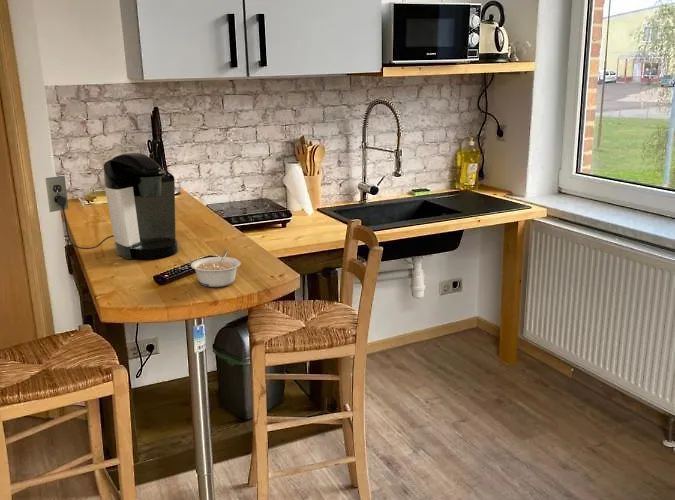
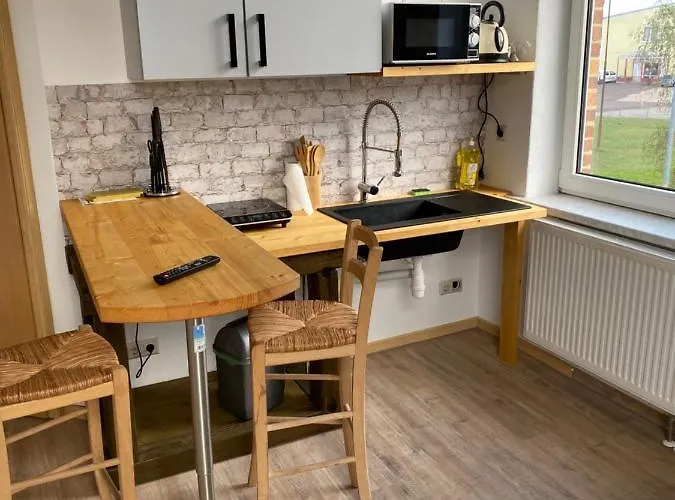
- legume [190,249,242,288]
- coffee maker [45,152,179,260]
